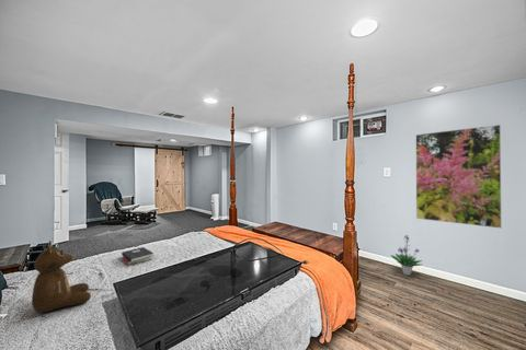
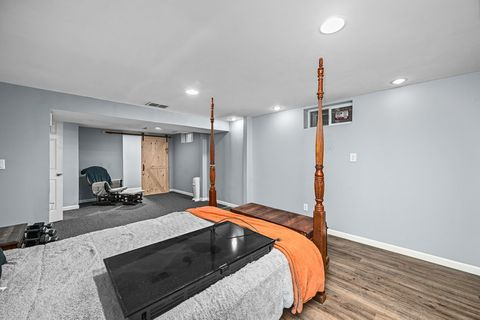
- potted plant [390,234,423,276]
- hardback book [121,246,155,266]
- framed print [414,124,503,230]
- teddy bear [31,240,92,314]
